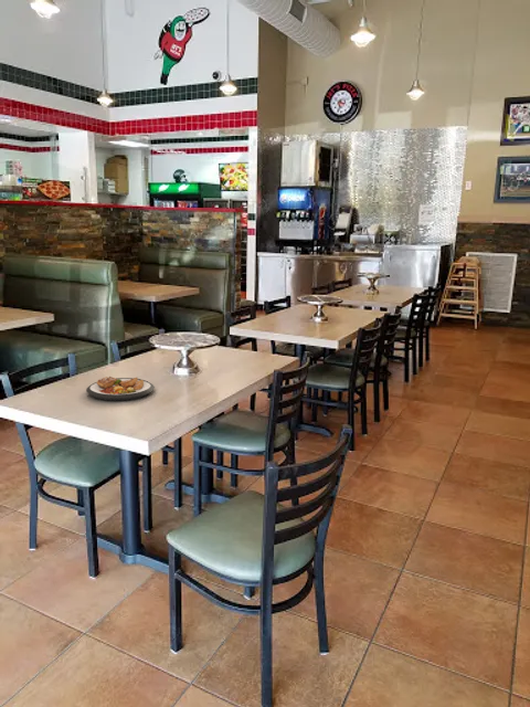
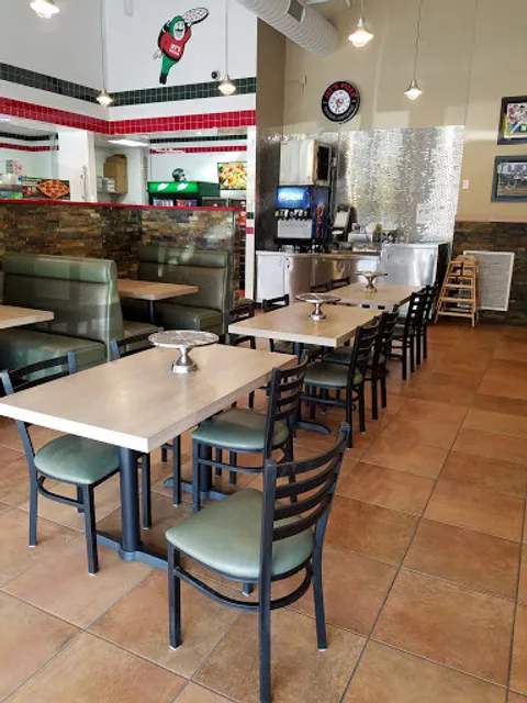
- plate [85,376,156,402]
